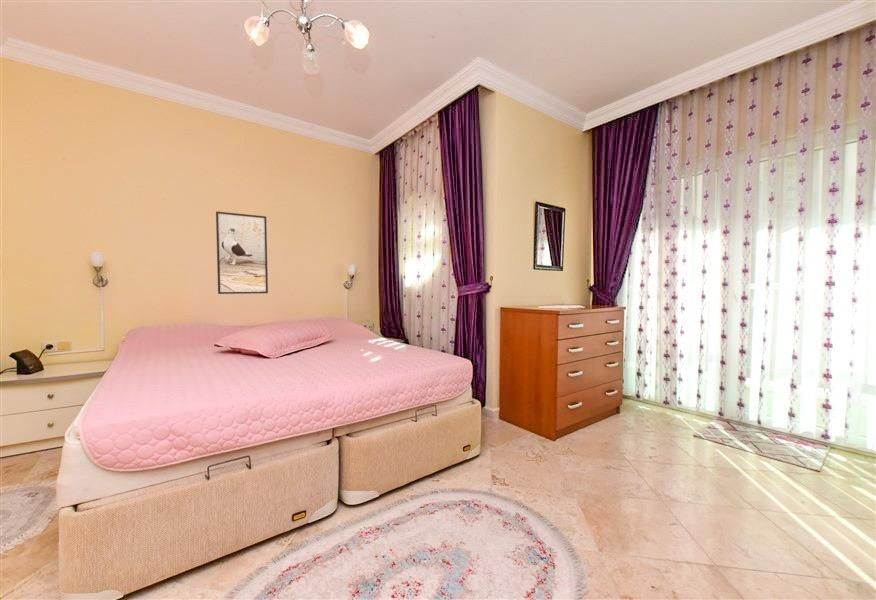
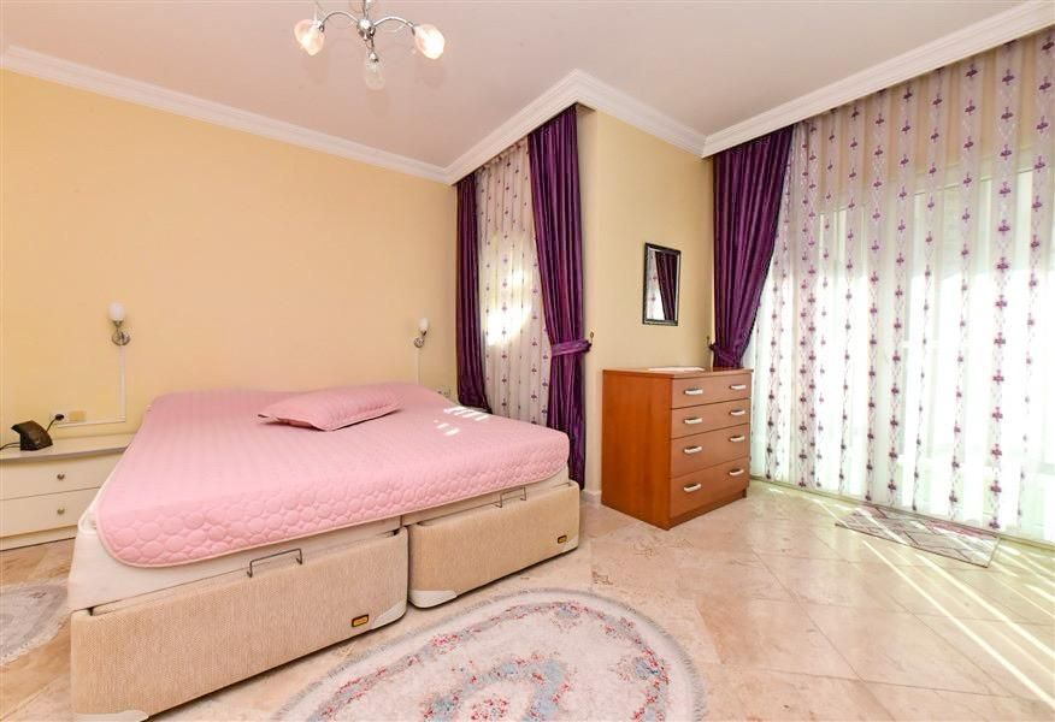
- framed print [215,210,269,295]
